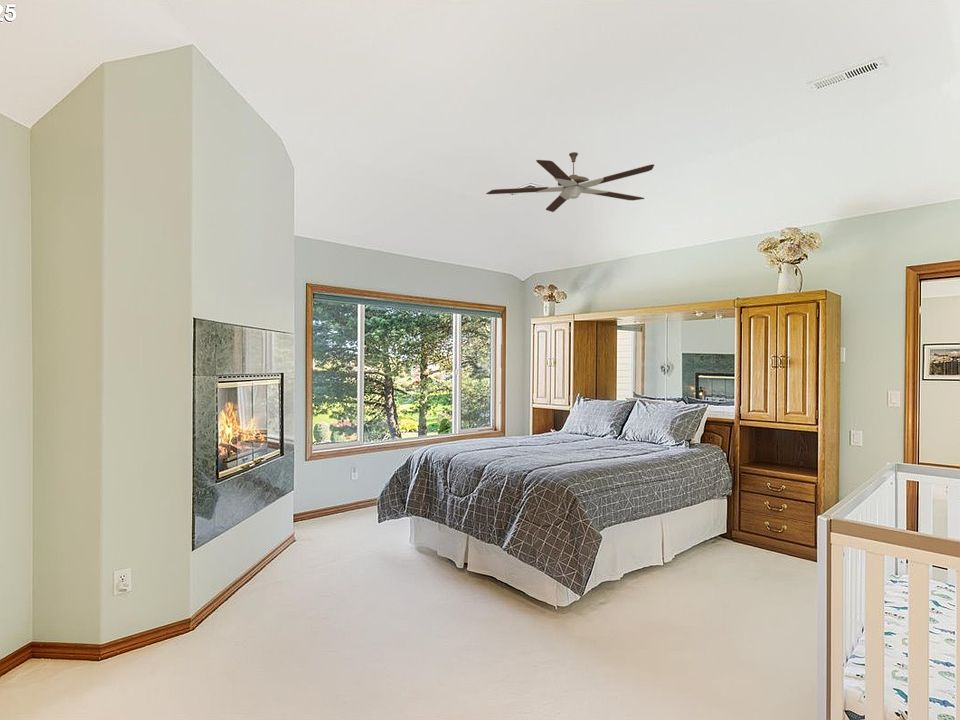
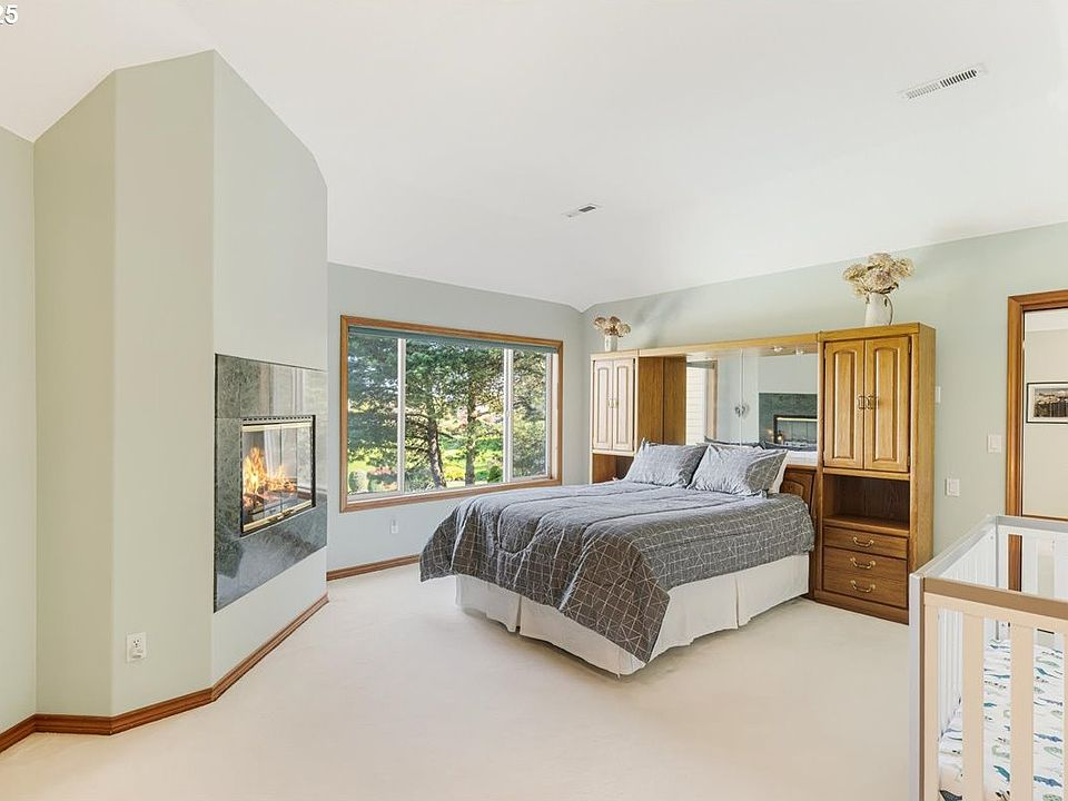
- ceiling fan [485,151,655,213]
